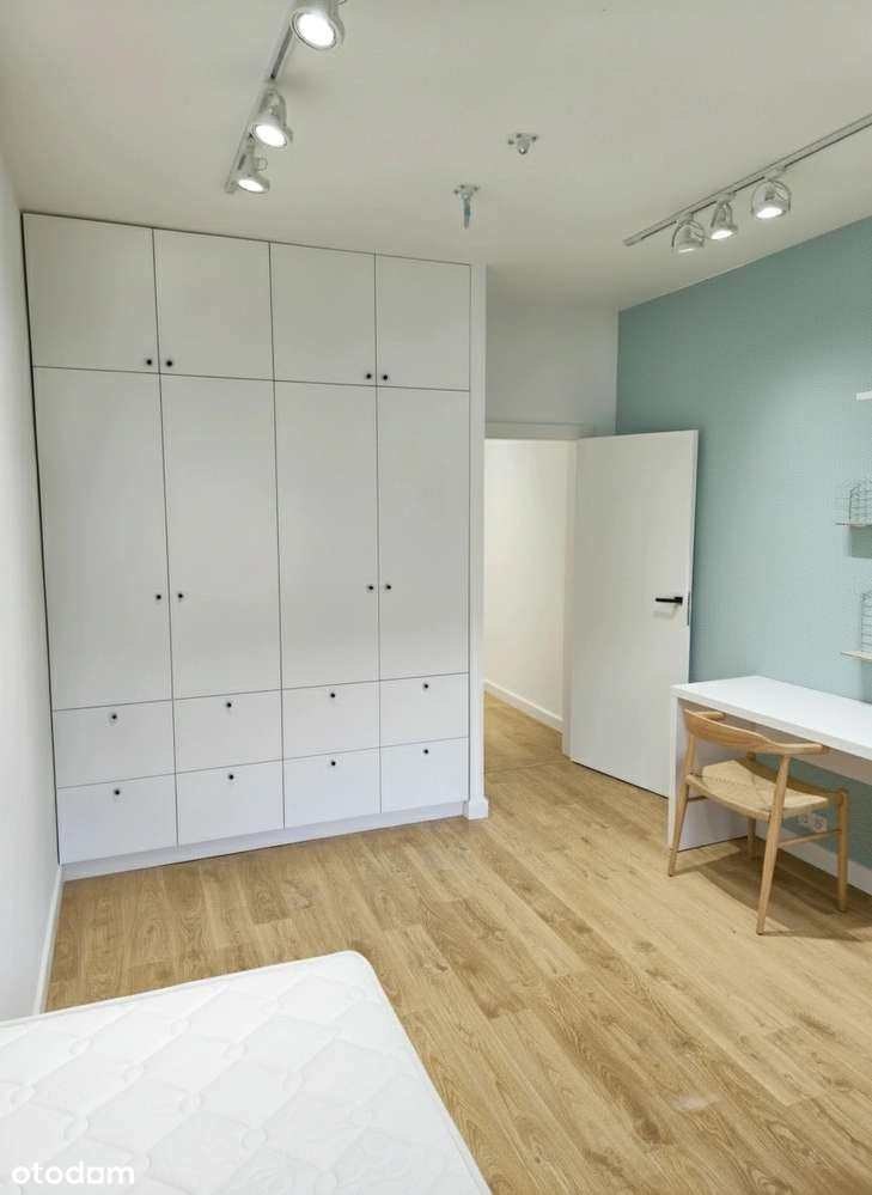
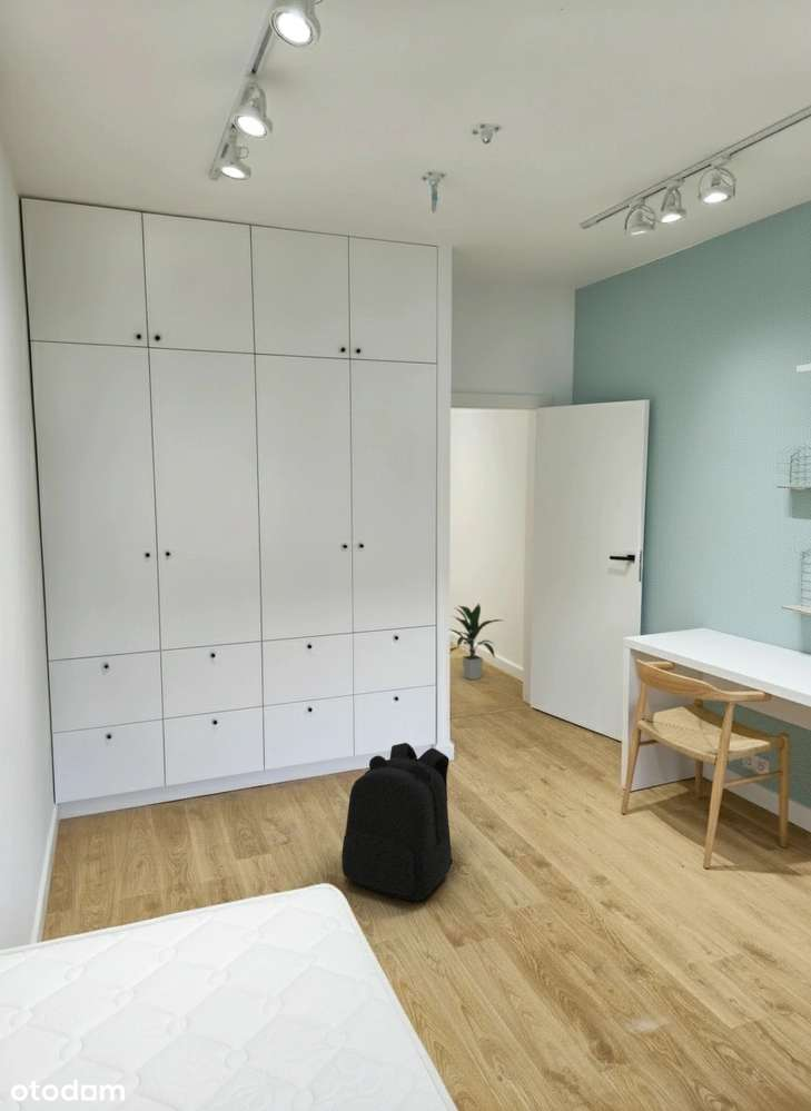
+ indoor plant [449,602,503,681]
+ backpack [340,742,454,902]
